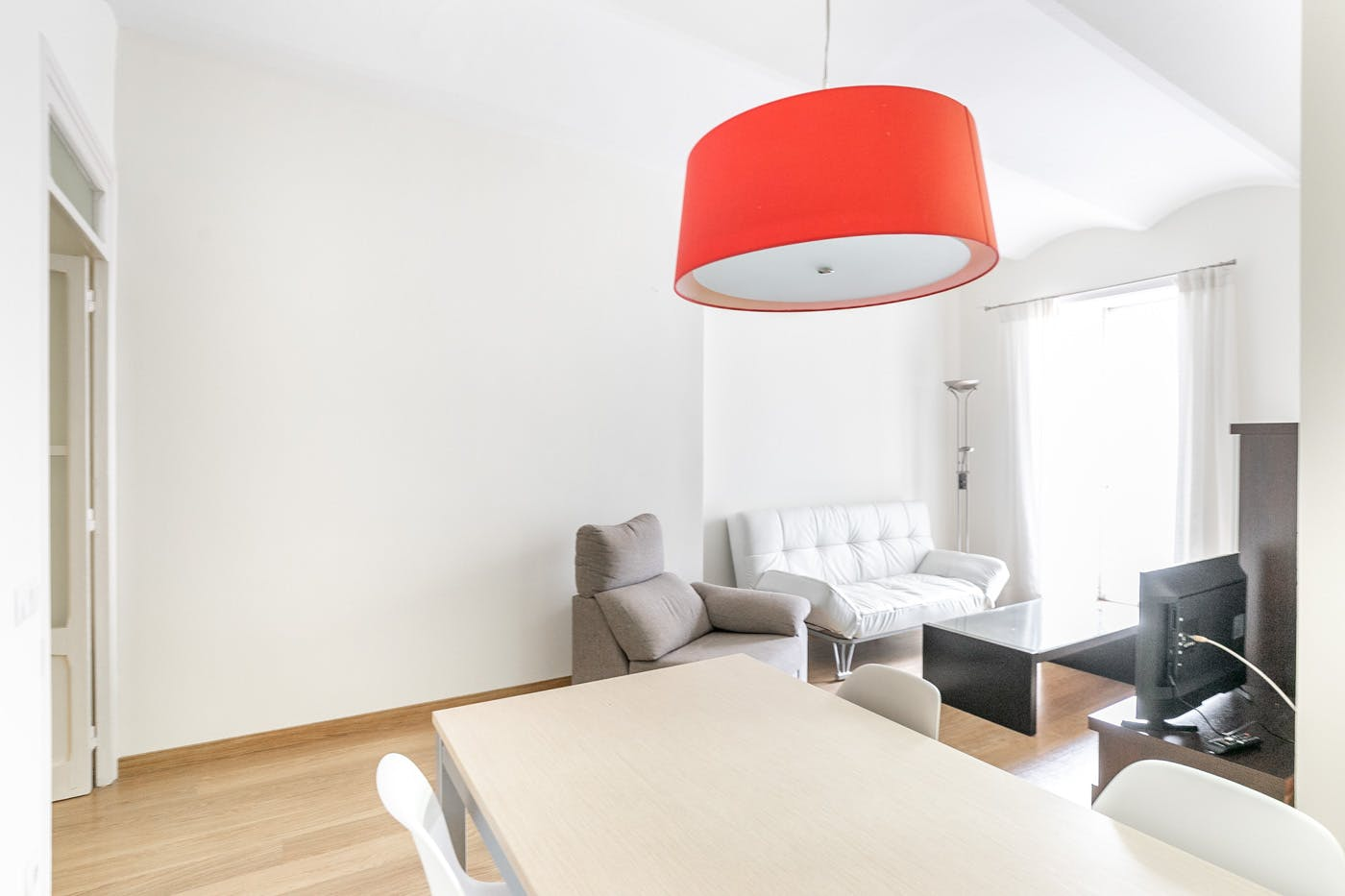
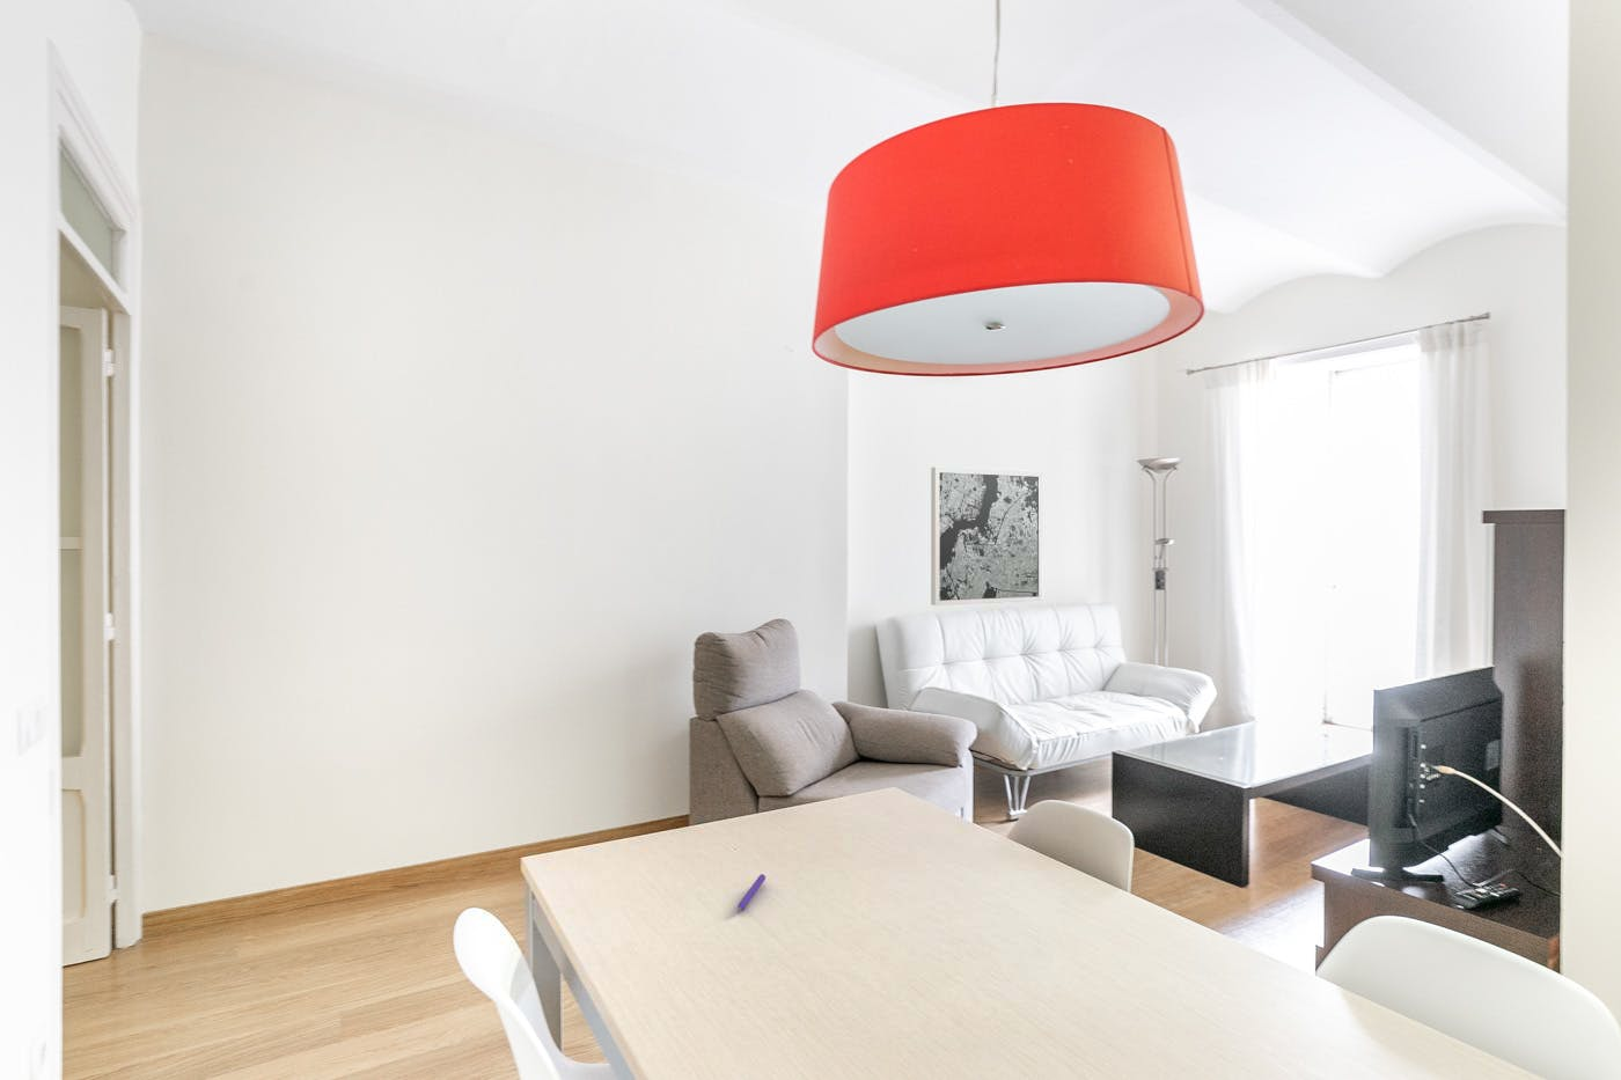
+ wall art [929,466,1045,606]
+ pen [736,873,767,914]
